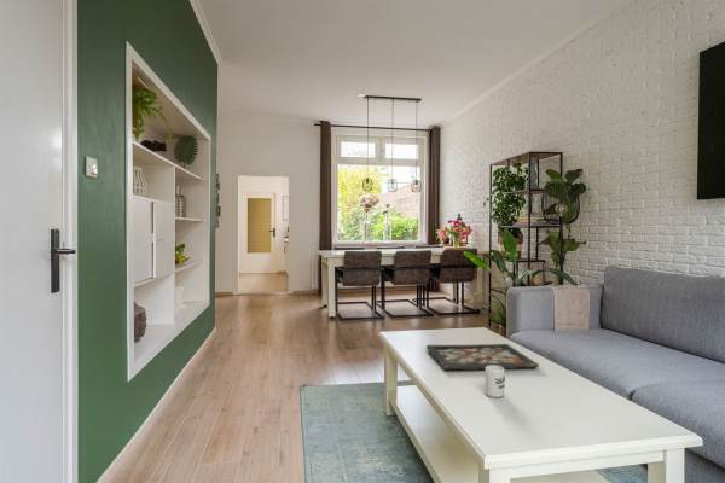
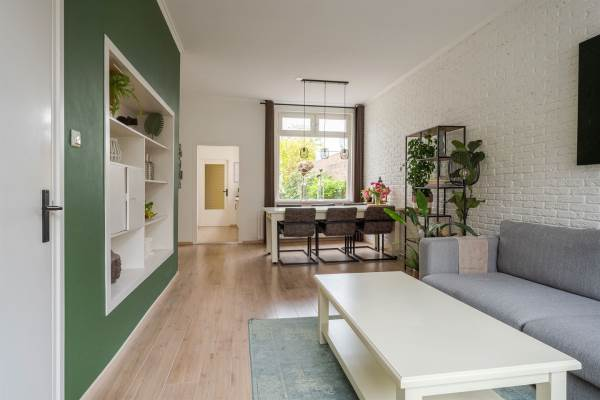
- decorative tray [425,343,540,372]
- cup [483,366,506,398]
